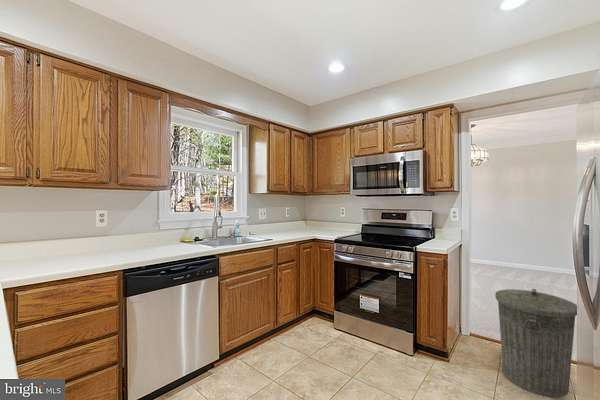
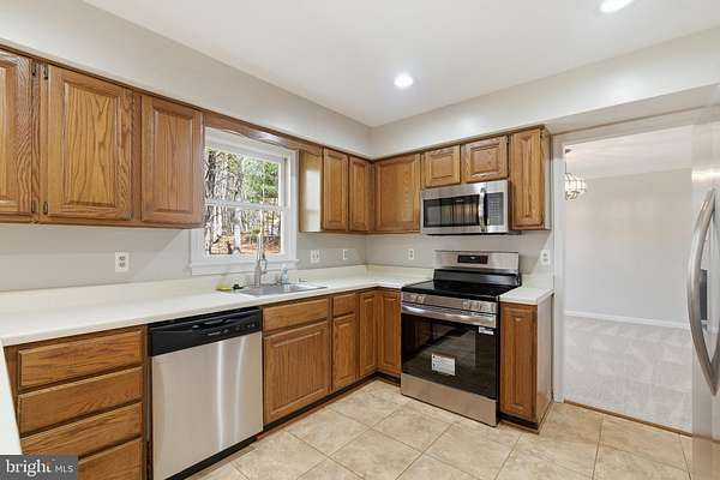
- trash can [494,288,578,398]
